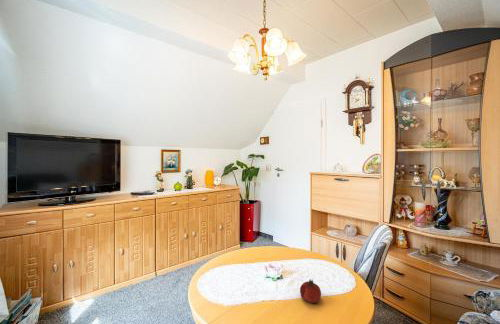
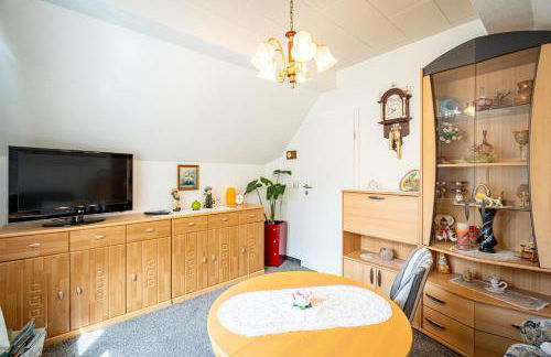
- fruit [299,279,322,304]
